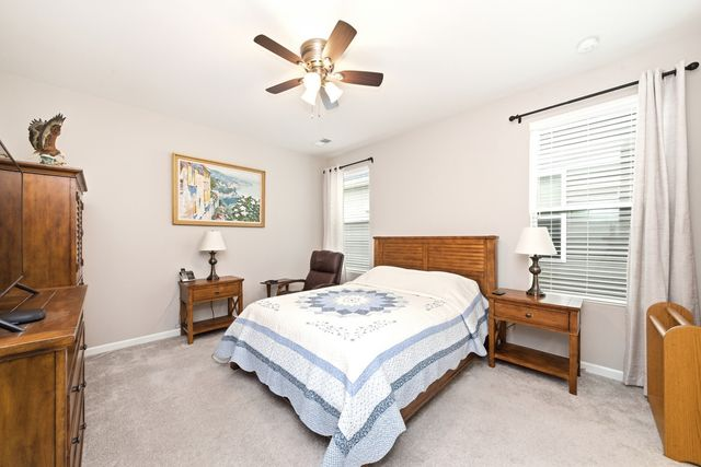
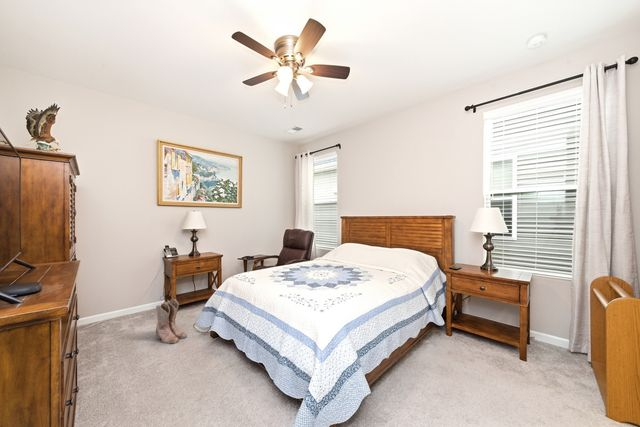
+ boots [155,298,188,345]
